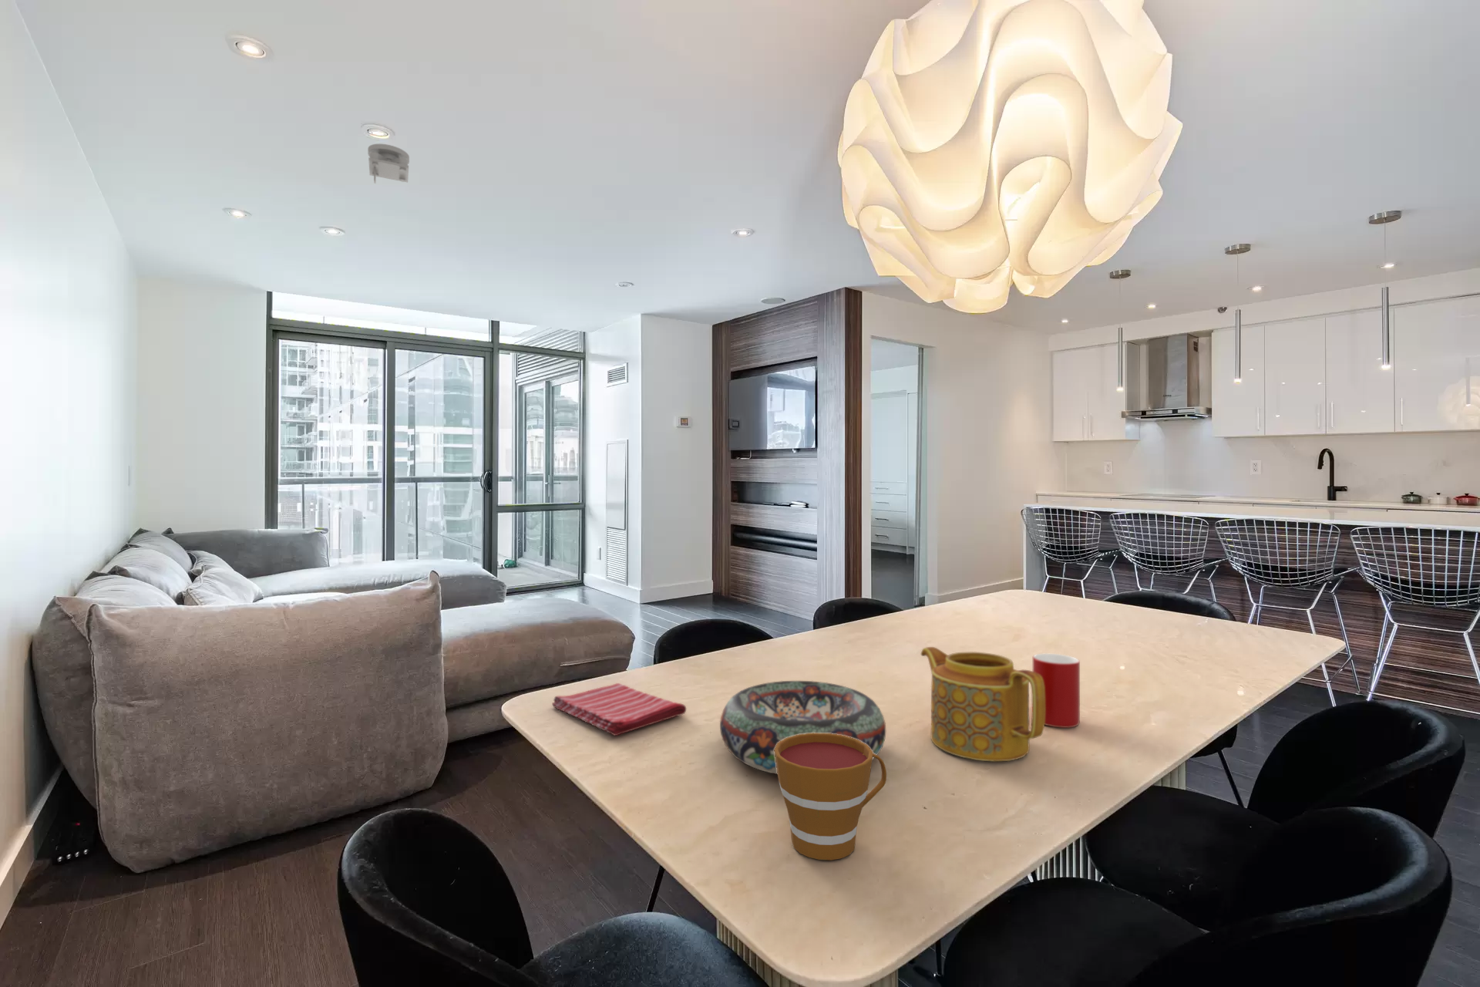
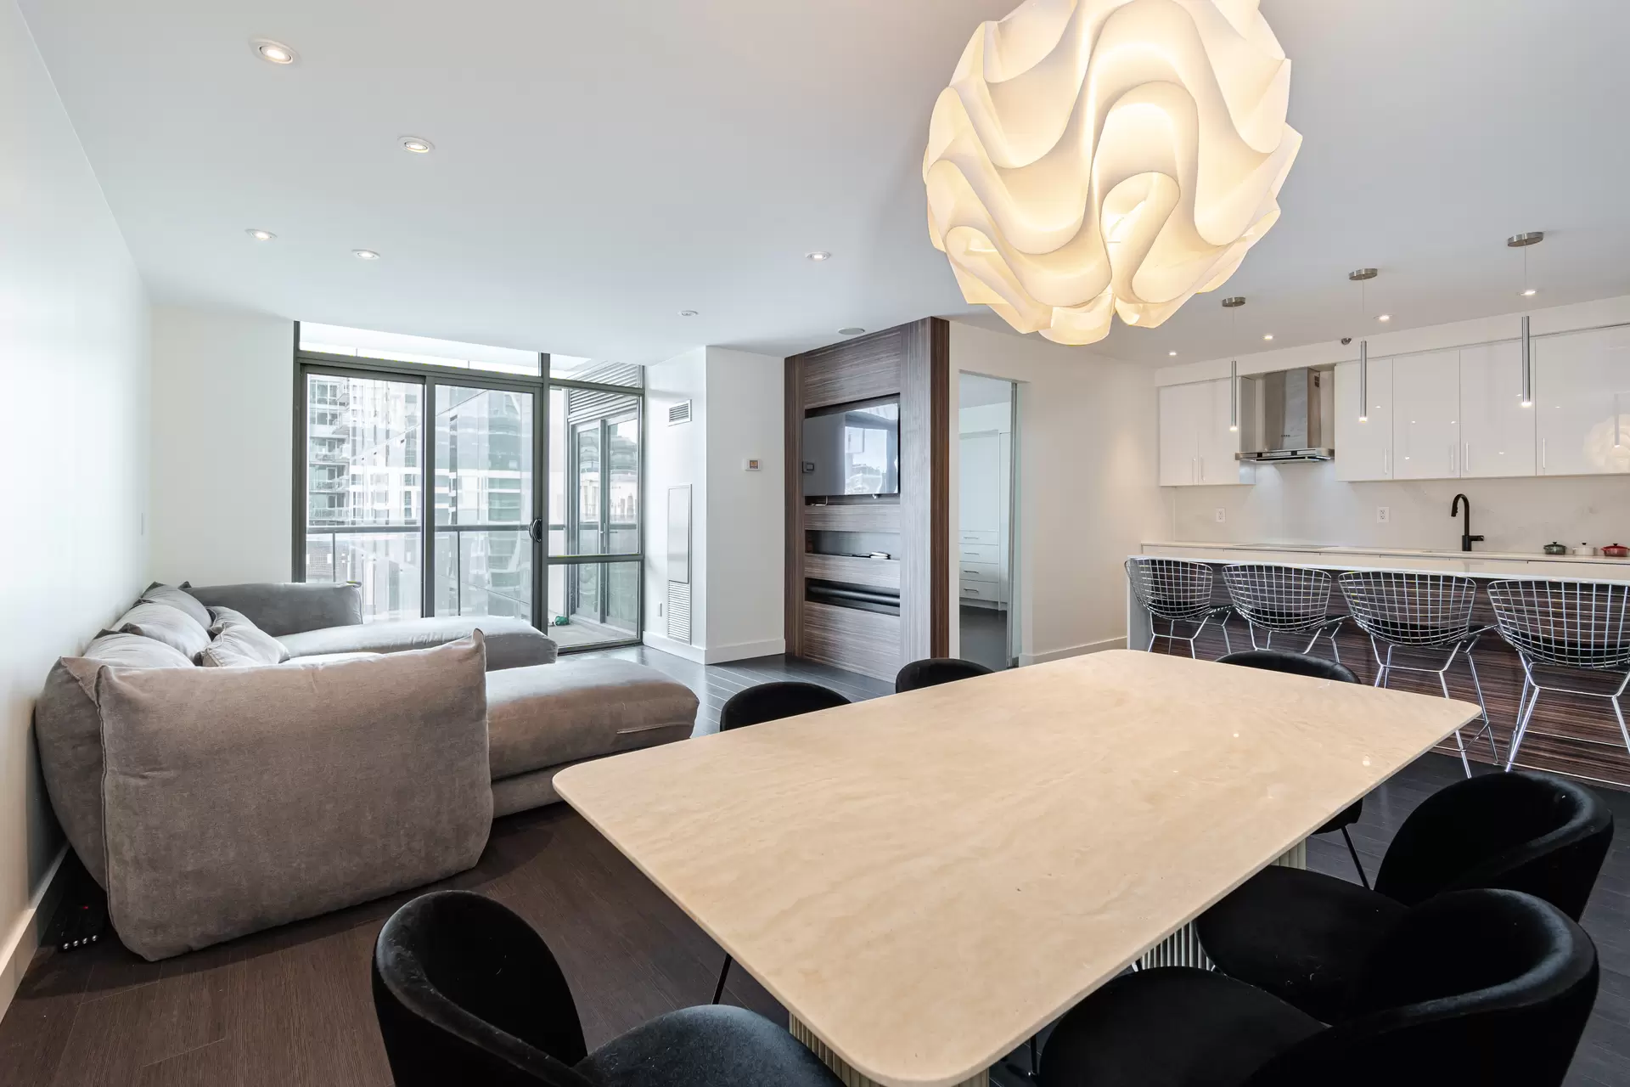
- dish towel [551,682,687,736]
- smoke detector [367,143,410,184]
- cup [774,733,888,860]
- teapot [921,647,1045,762]
- decorative bowl [719,680,886,774]
- cup [1032,652,1080,728]
